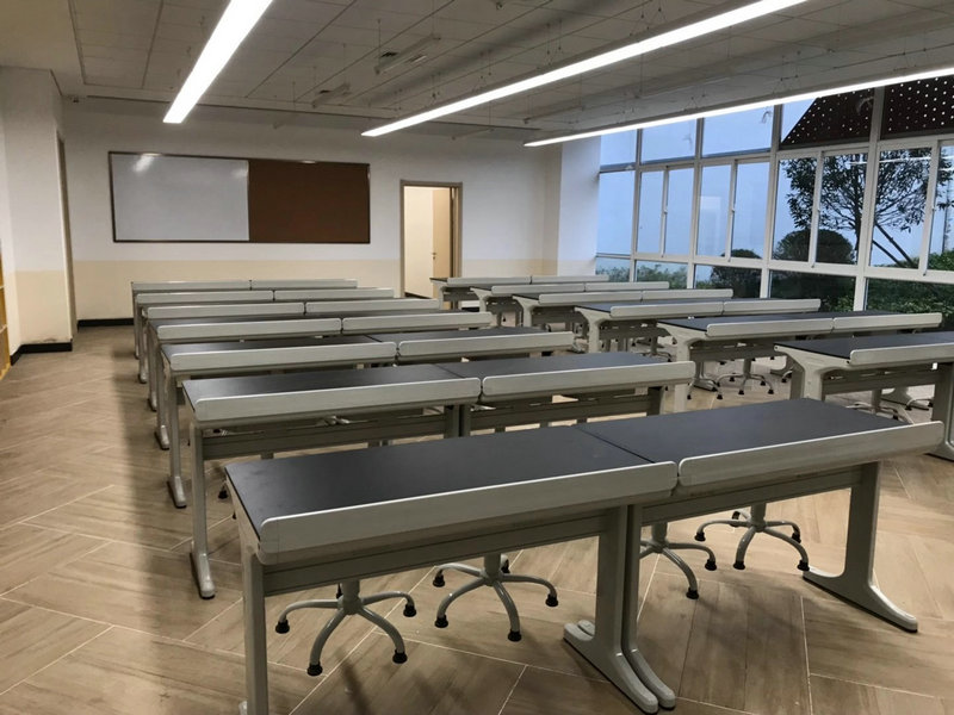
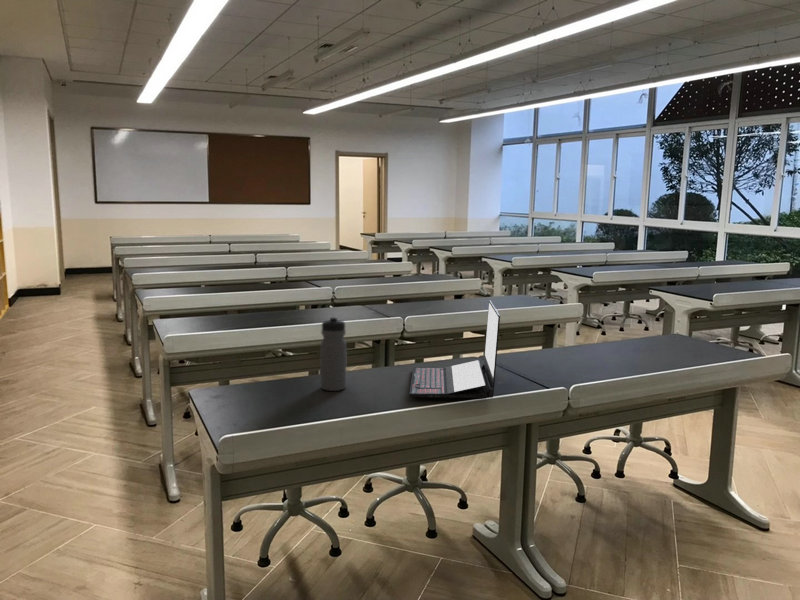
+ water bottle [319,315,348,392]
+ laptop [408,300,501,400]
